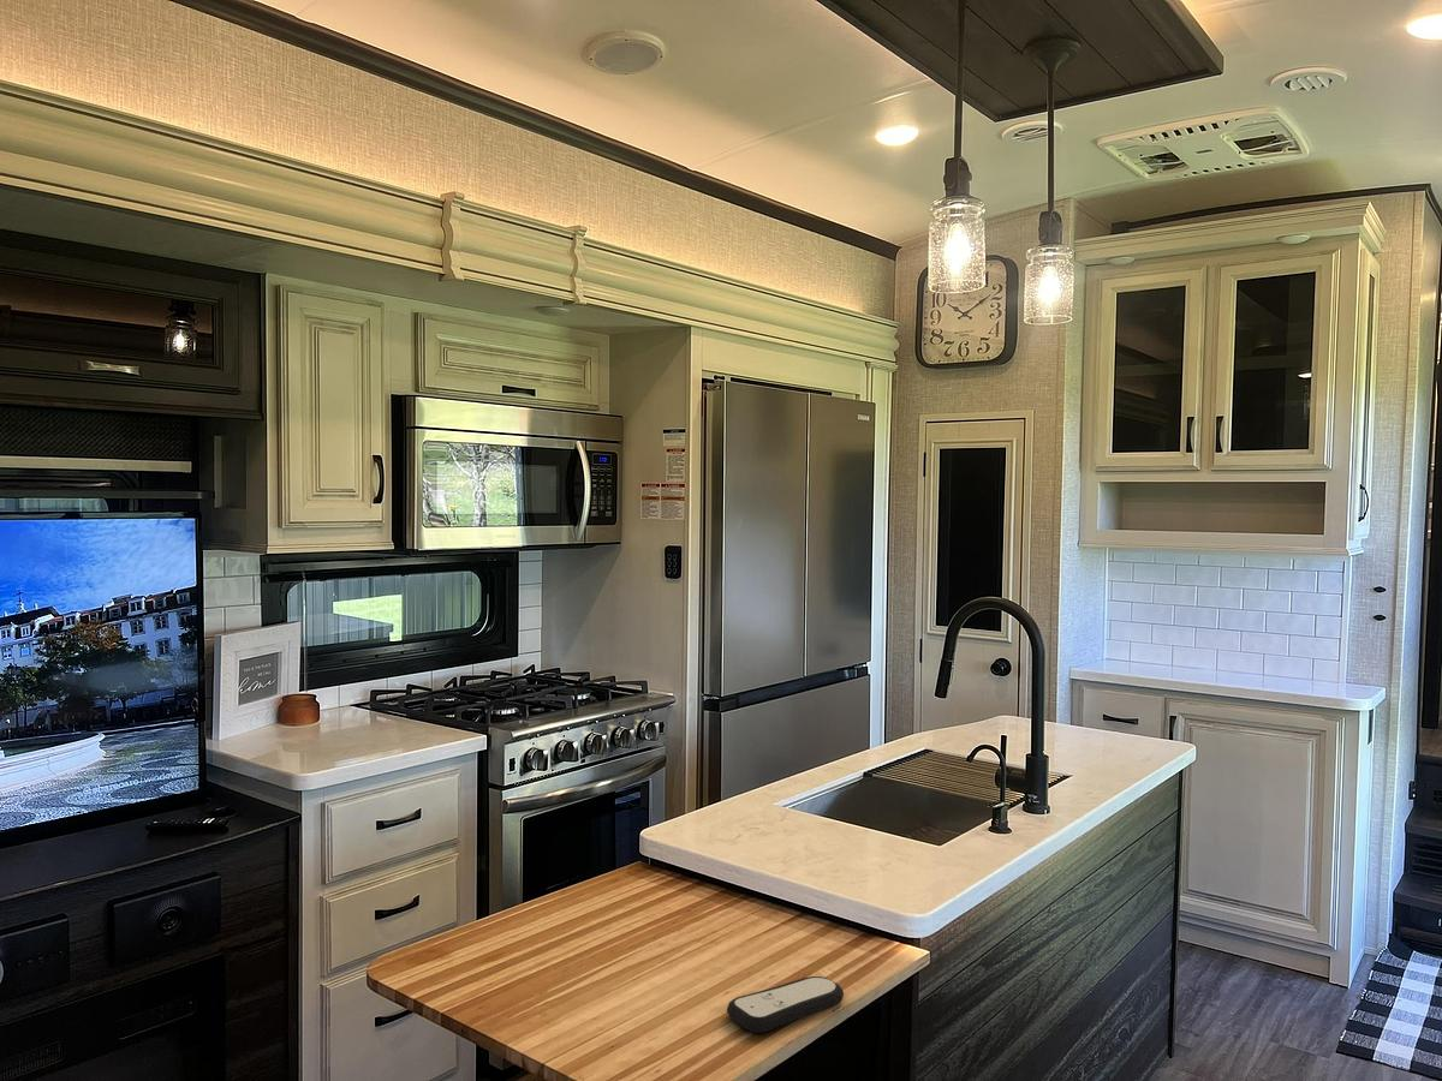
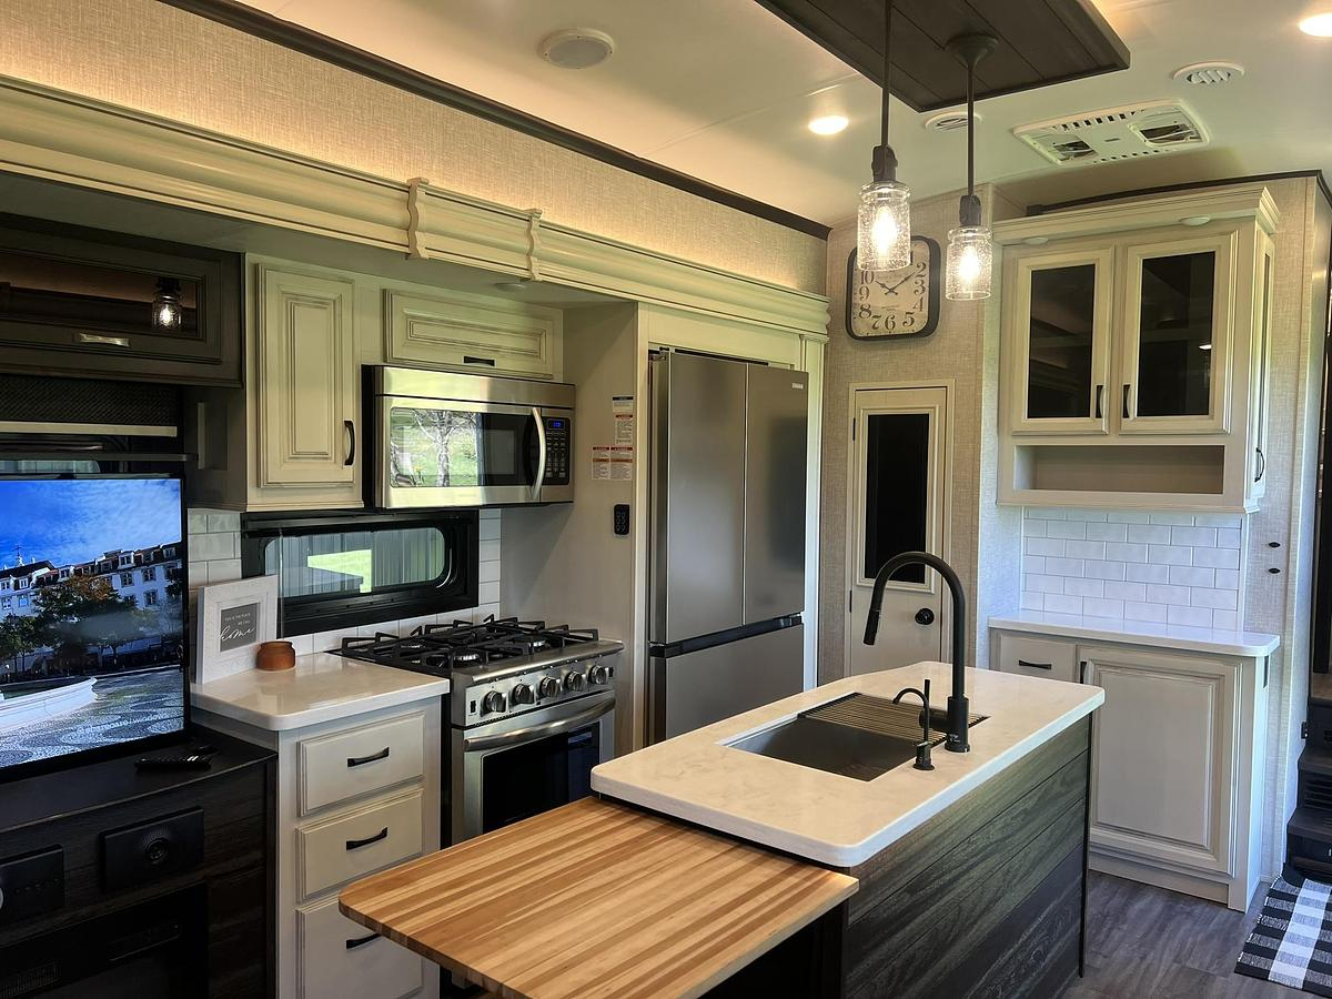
- remote control [726,975,845,1034]
